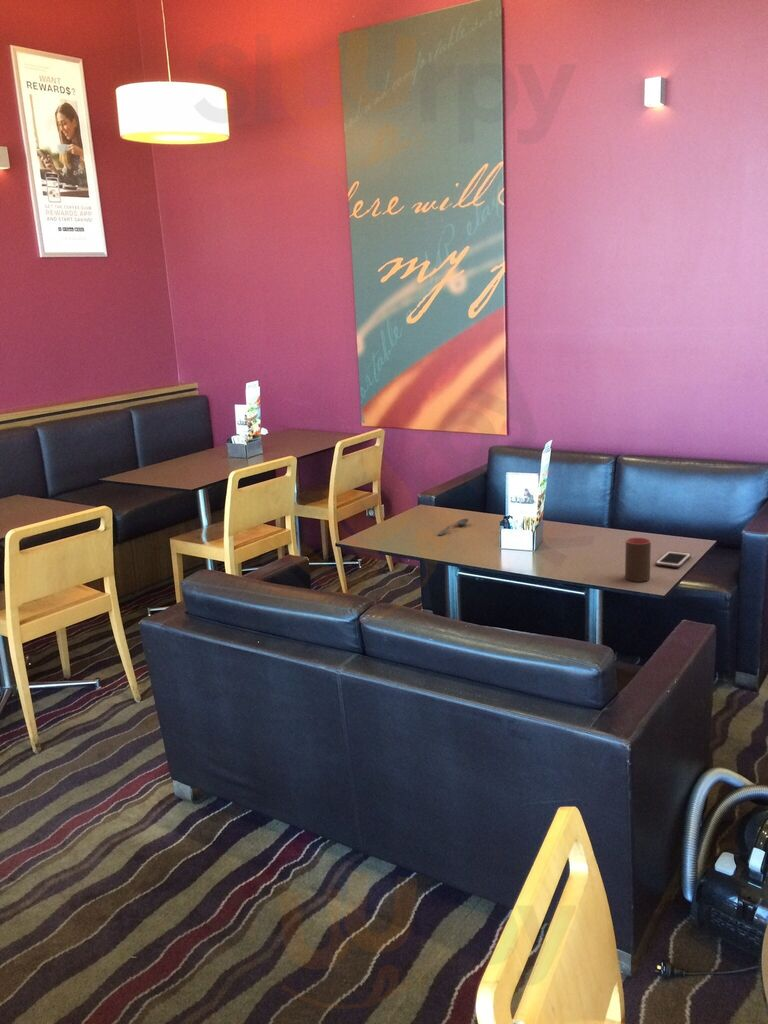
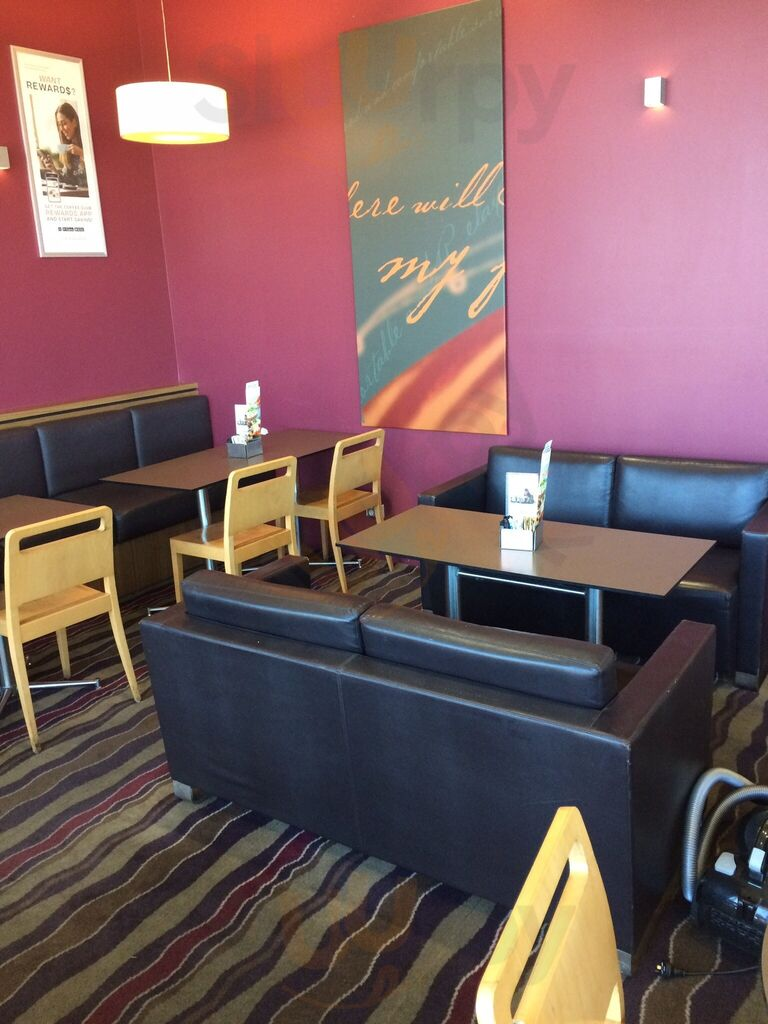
- cup [624,537,652,583]
- cell phone [655,550,692,569]
- soupspoon [437,518,470,536]
